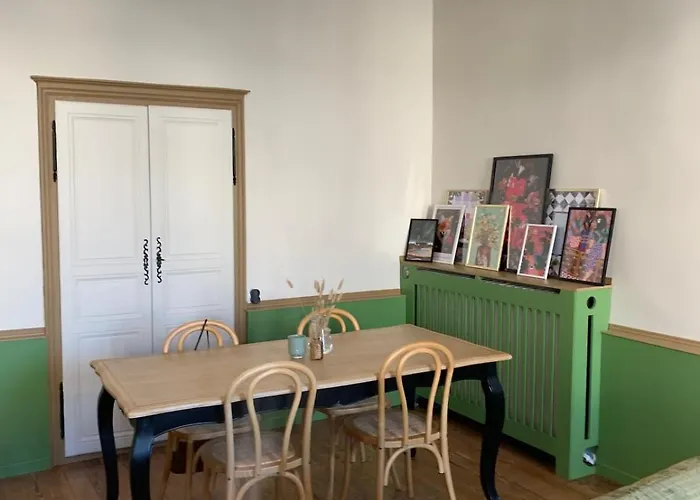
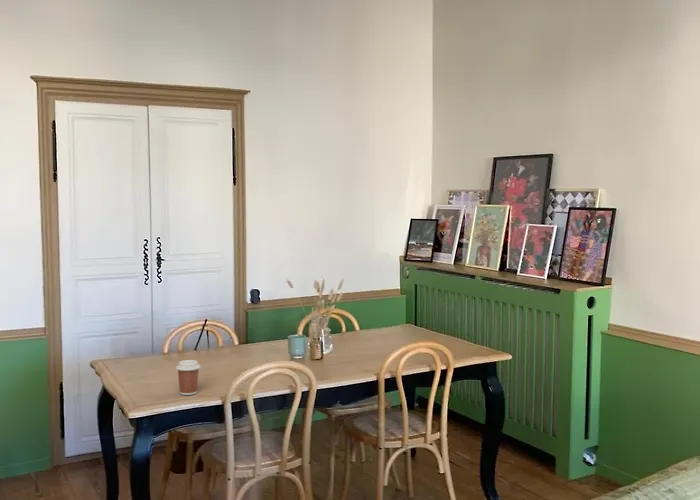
+ coffee cup [175,359,201,396]
